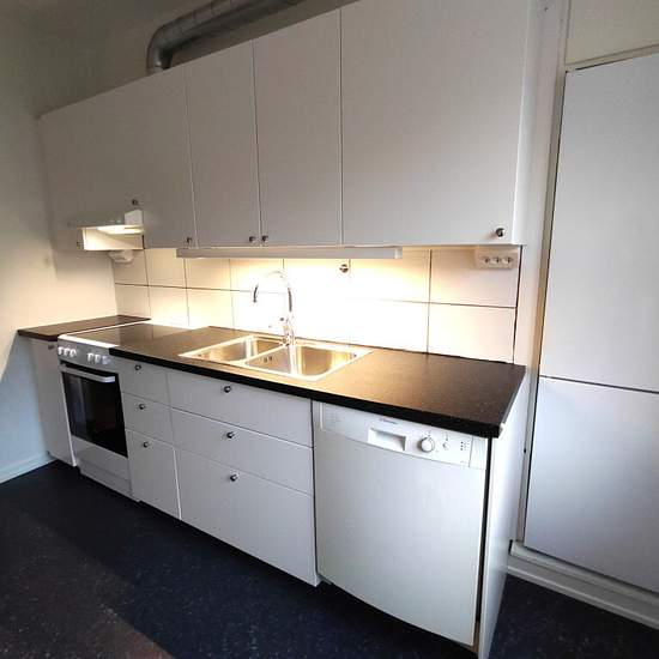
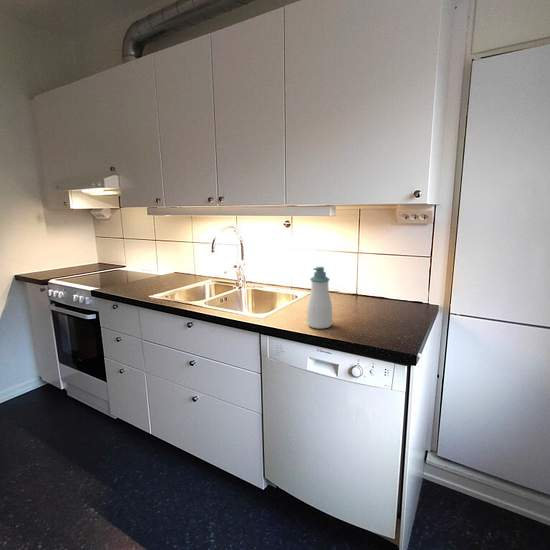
+ soap bottle [306,266,333,330]
